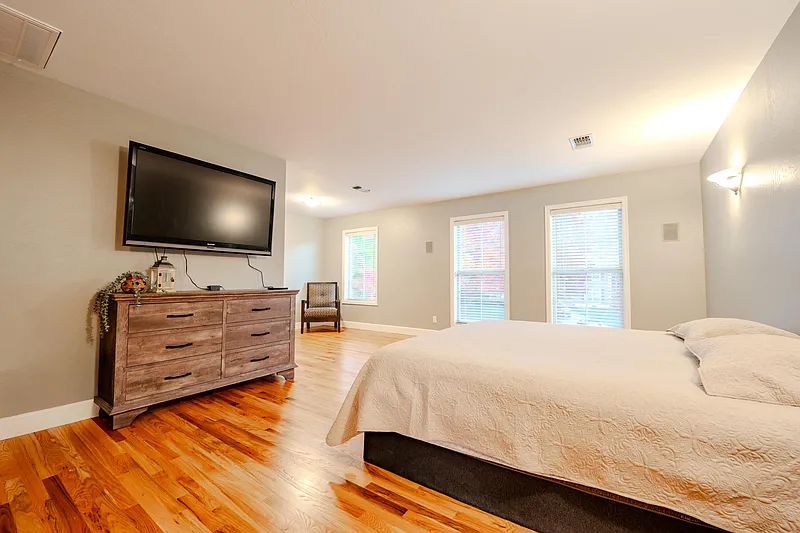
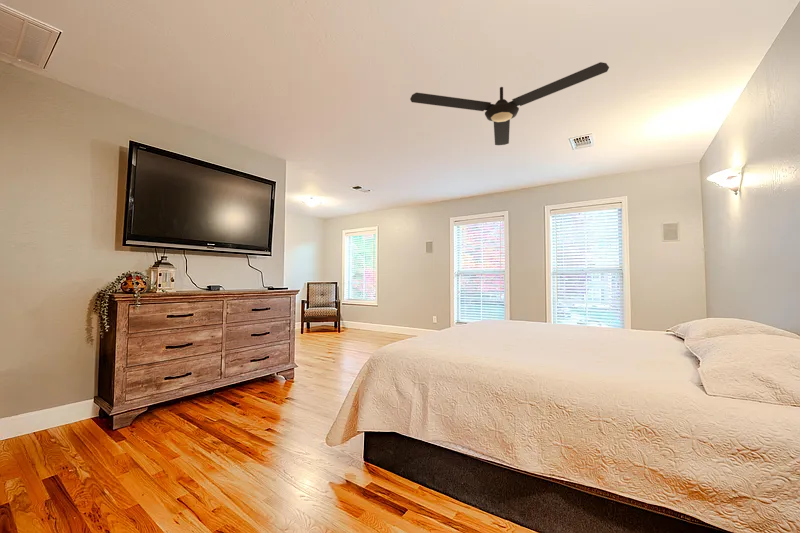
+ ceiling fan [409,61,610,146]
